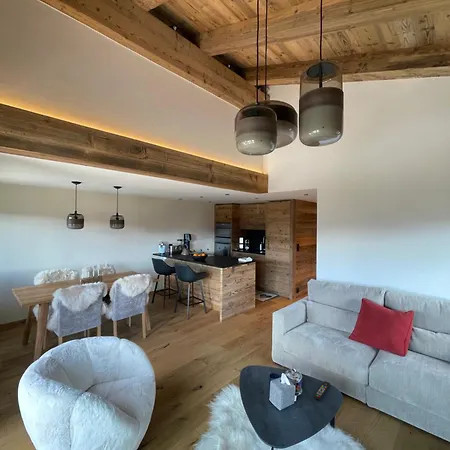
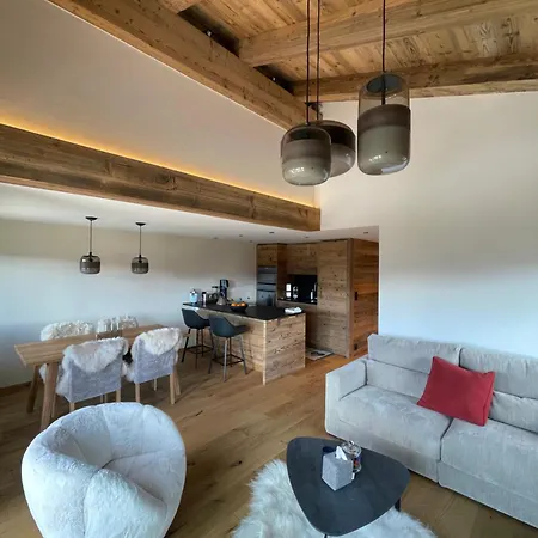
- remote control [313,380,331,401]
